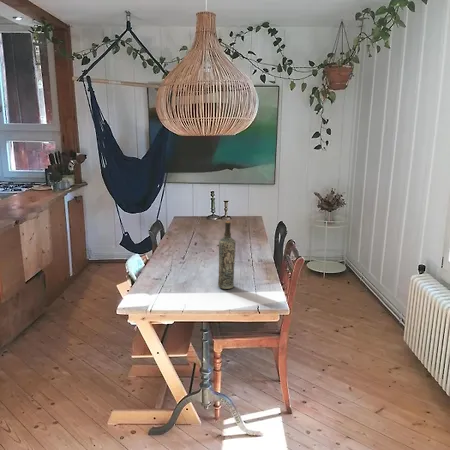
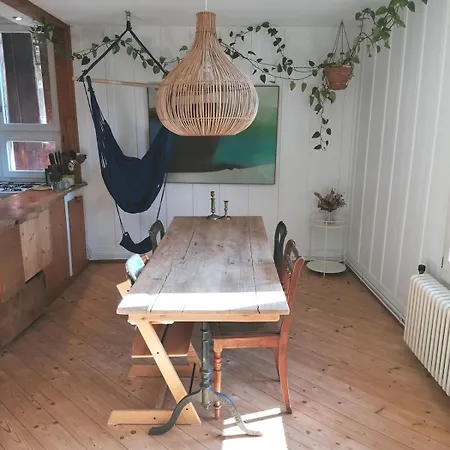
- bottle [217,220,237,290]
